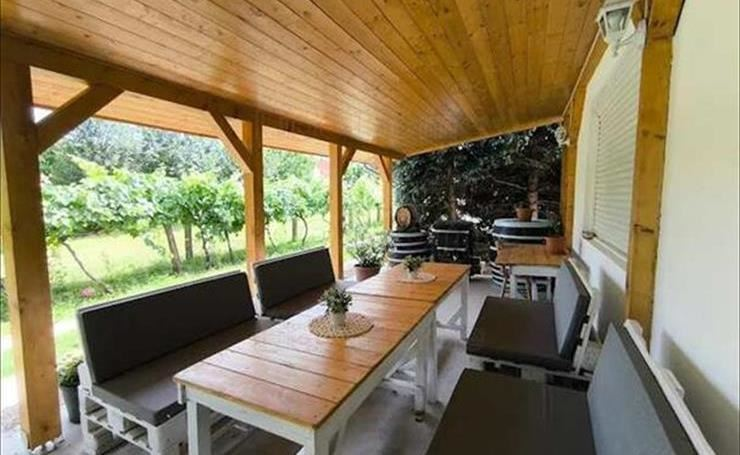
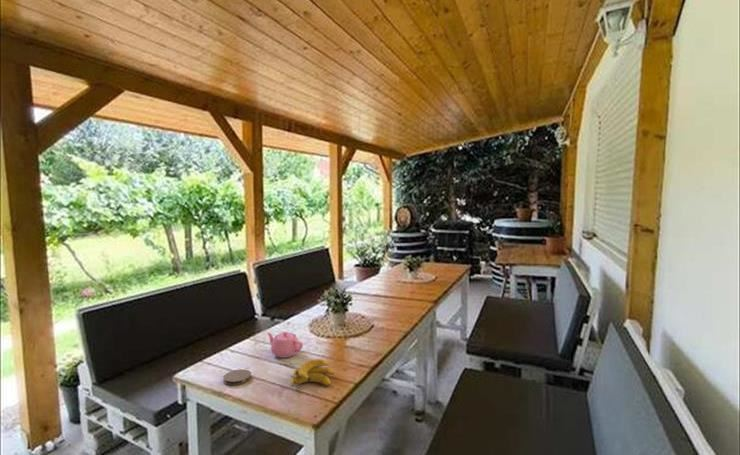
+ teapot [266,330,304,359]
+ coaster [222,368,252,386]
+ banana [289,358,335,388]
